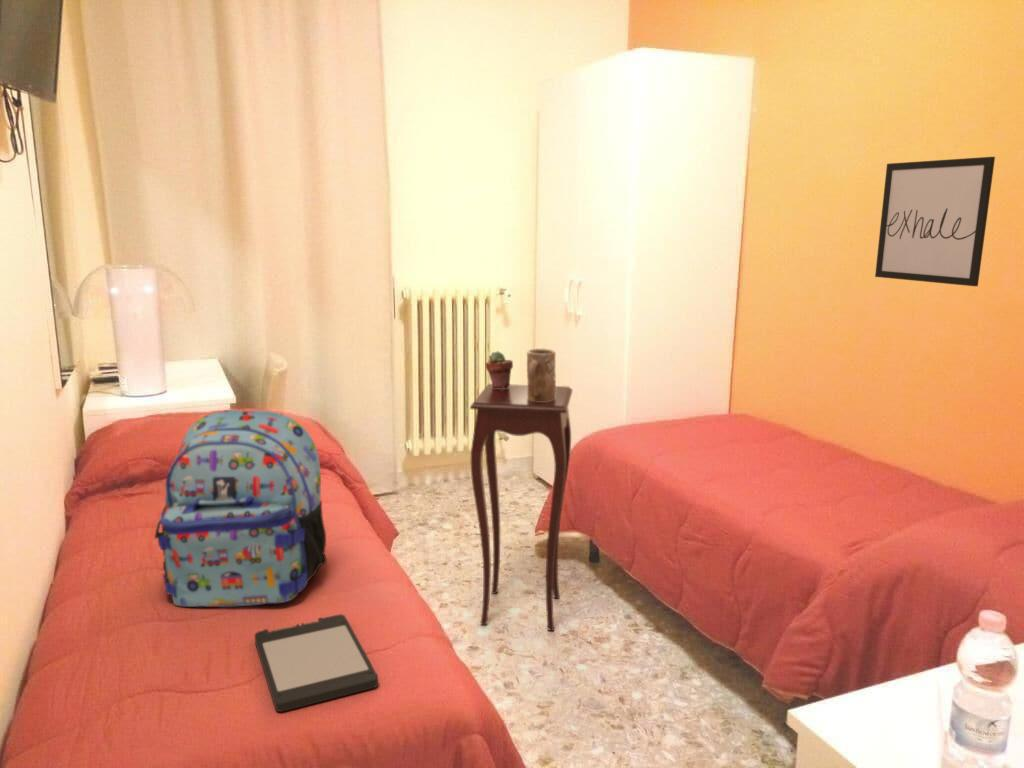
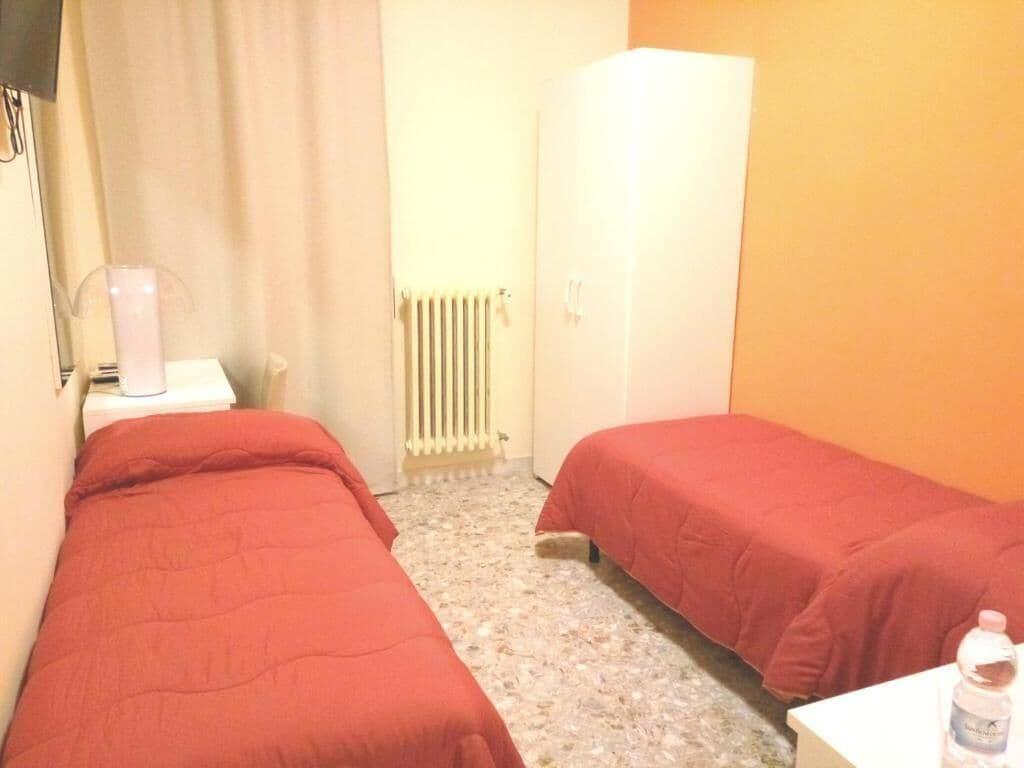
- side table [469,383,573,632]
- wall art [874,156,996,287]
- mug [526,348,557,401]
- potted succulent [484,350,514,389]
- backpack [153,409,328,608]
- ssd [254,613,379,713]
